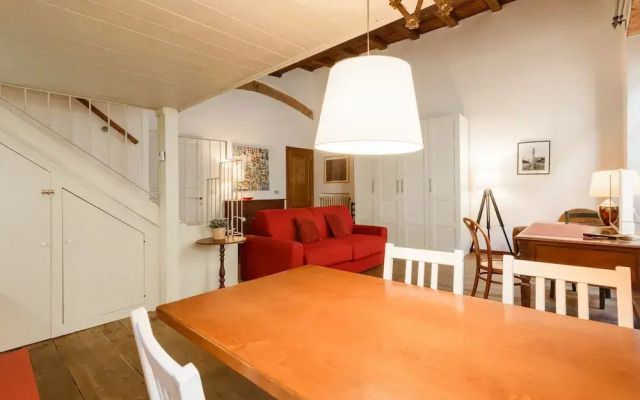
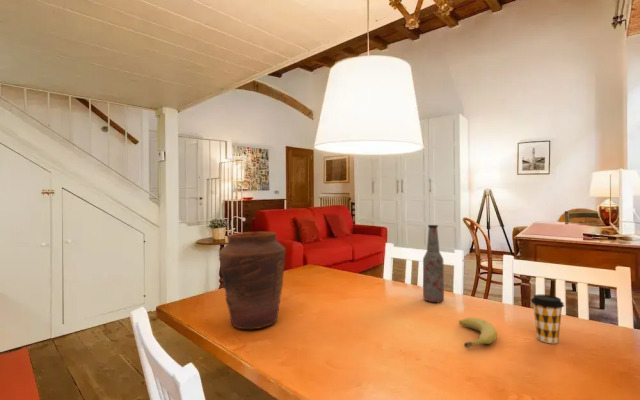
+ coffee cup [530,294,565,344]
+ bottle [422,224,445,303]
+ vase [218,231,287,330]
+ fruit [458,316,498,349]
